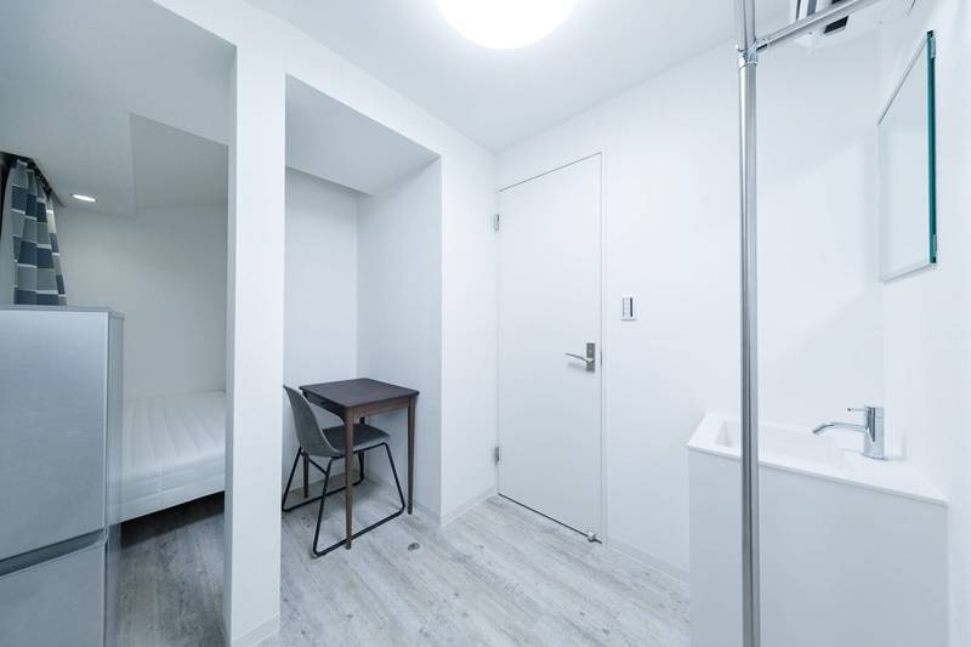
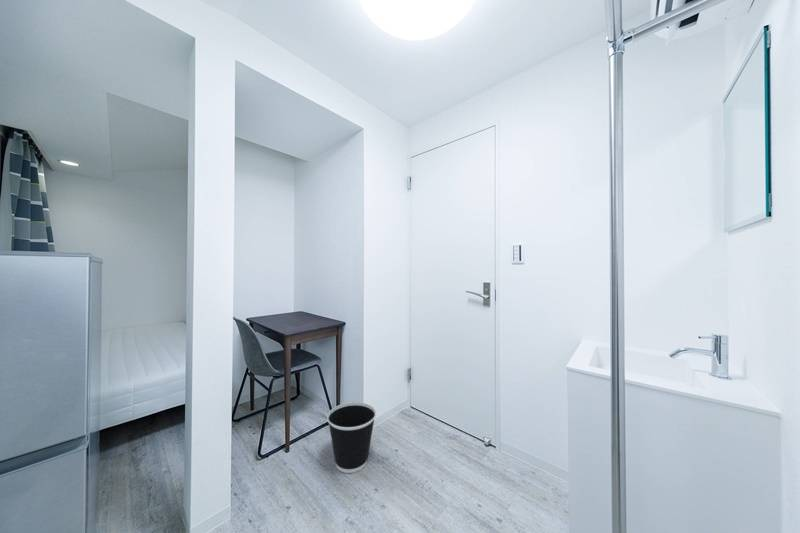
+ wastebasket [326,401,377,474]
